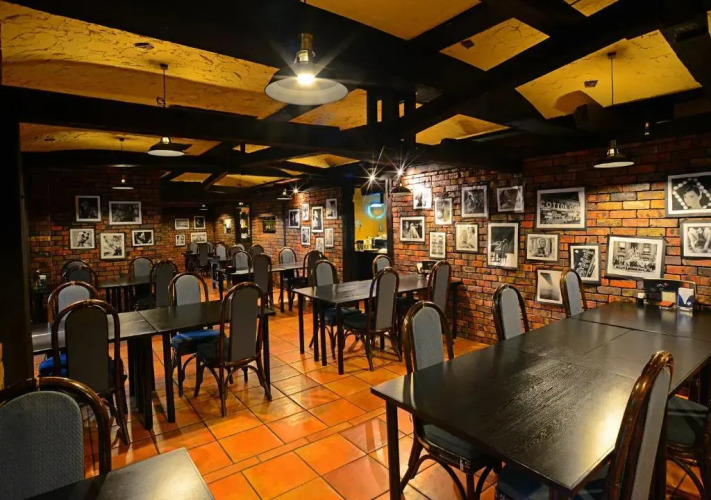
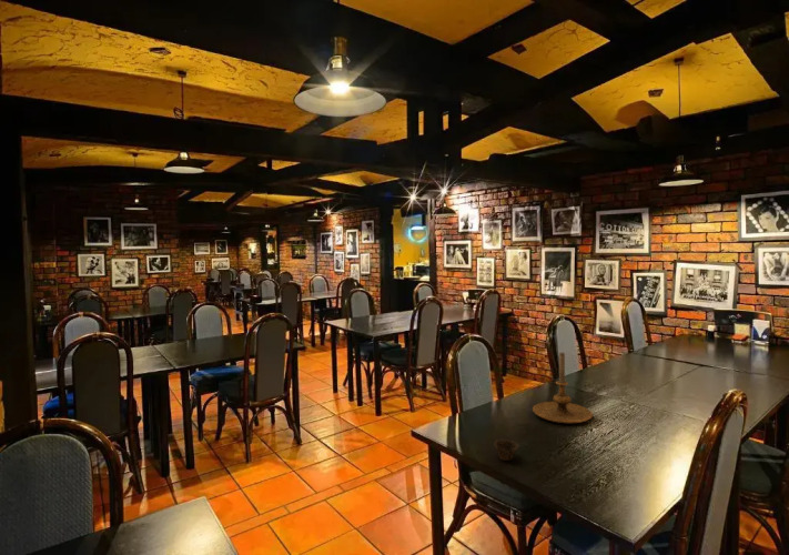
+ candle holder [532,351,594,424]
+ cup [493,438,519,462]
